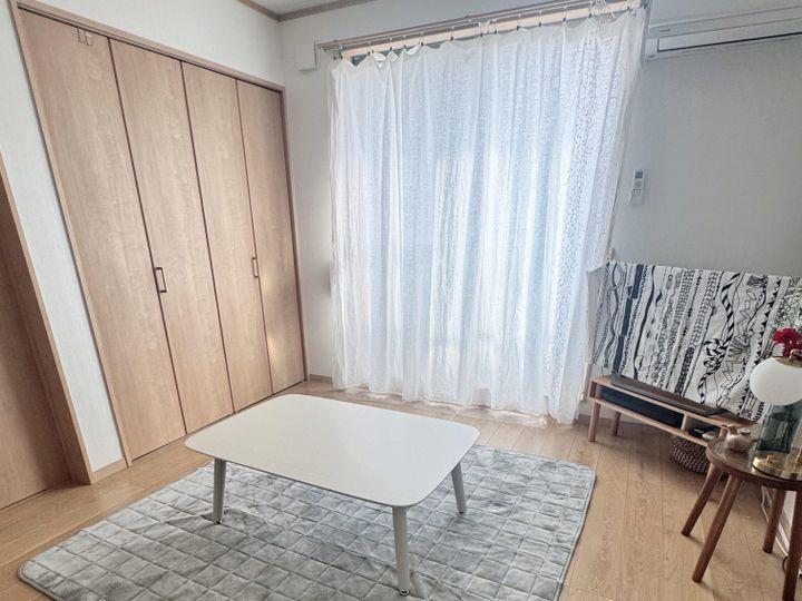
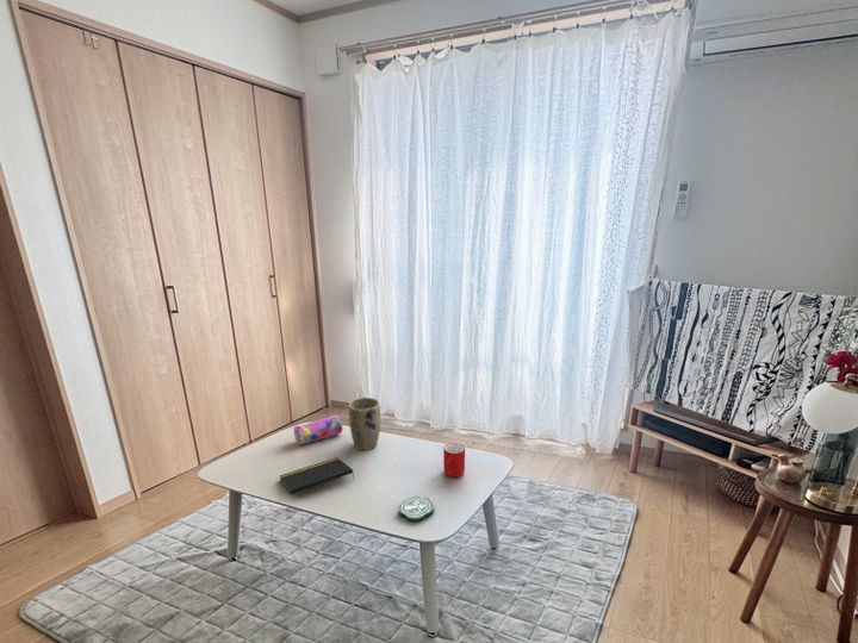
+ pencil case [292,414,344,447]
+ coaster [397,495,435,524]
+ cup [442,442,466,477]
+ notepad [279,456,355,495]
+ plant pot [348,397,381,451]
